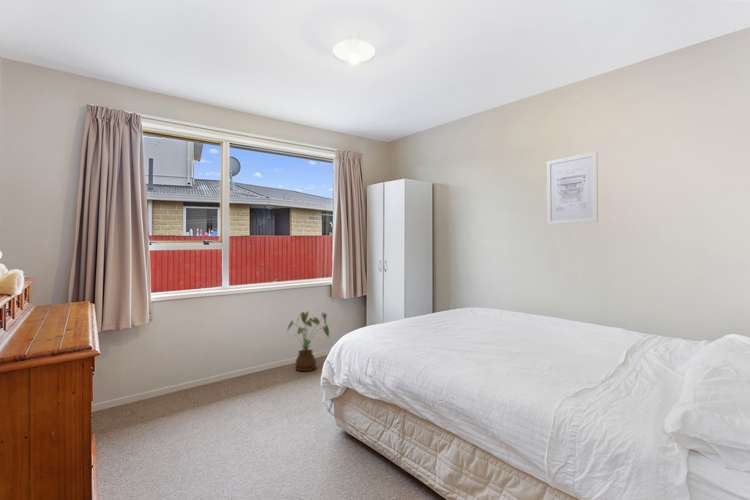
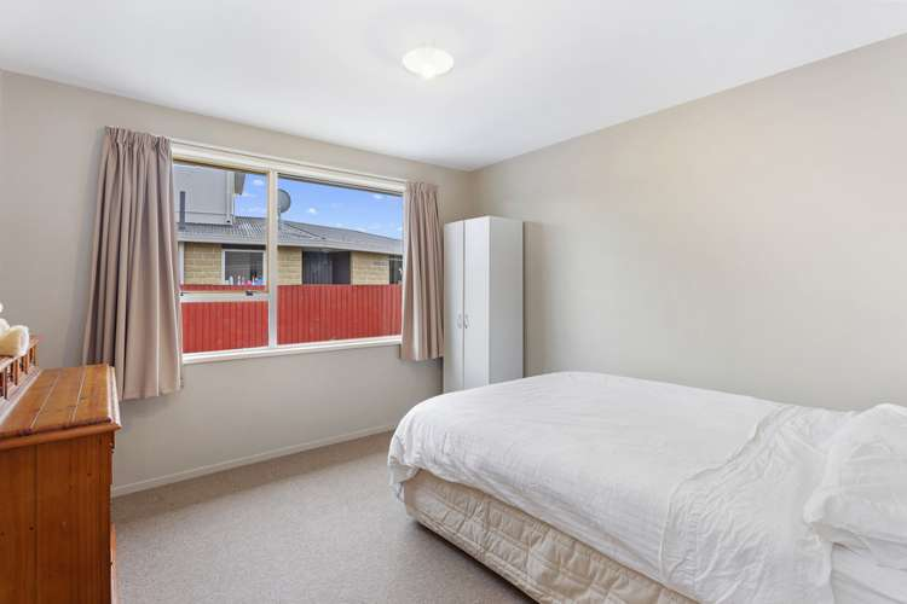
- wall art [546,151,599,226]
- house plant [286,310,330,372]
